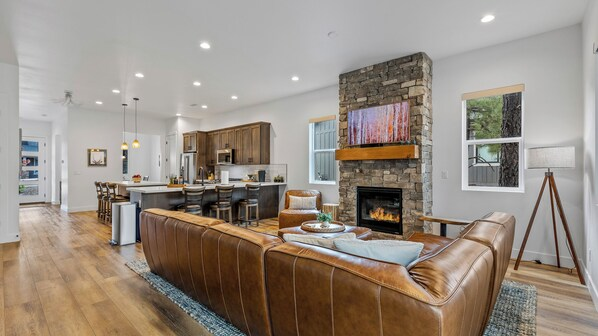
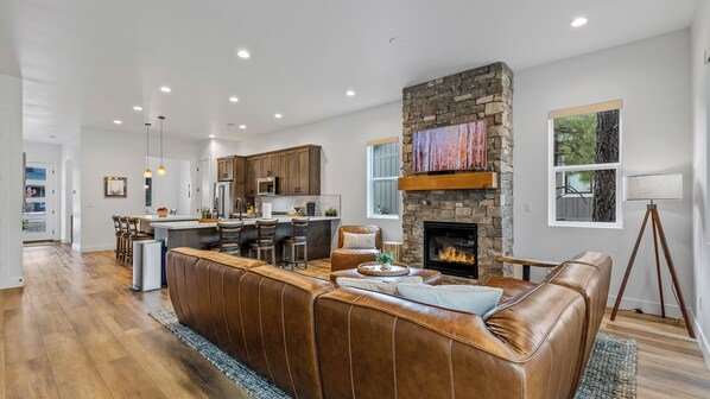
- ceiling light fixture [50,89,84,108]
